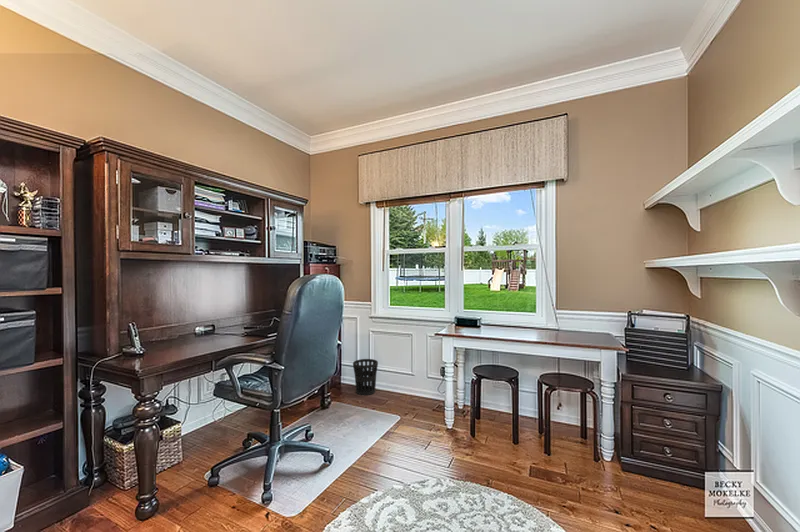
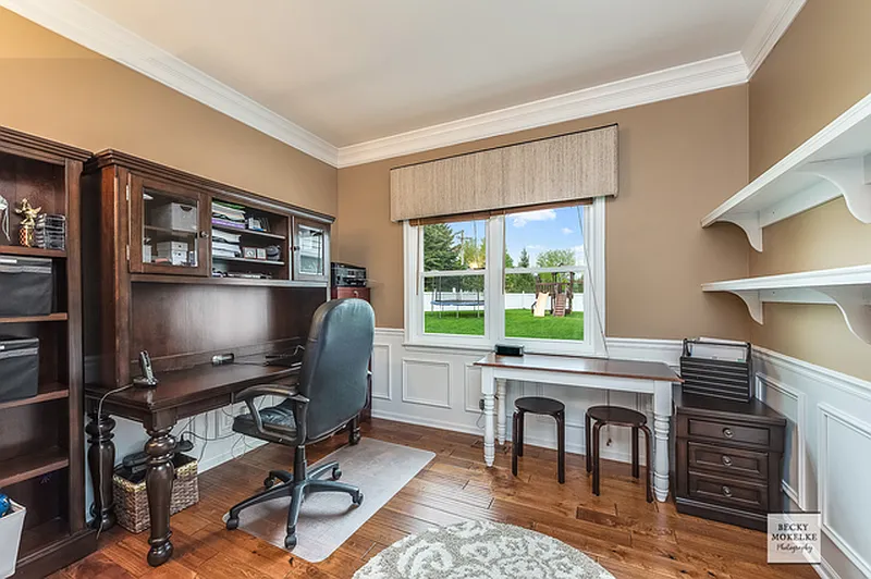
- wastebasket [352,358,379,396]
